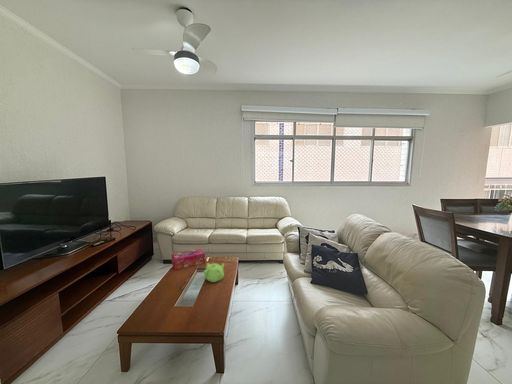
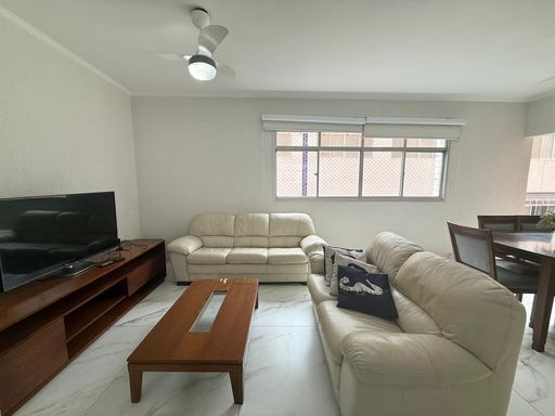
- teapot [203,262,225,283]
- tissue box [171,248,206,271]
